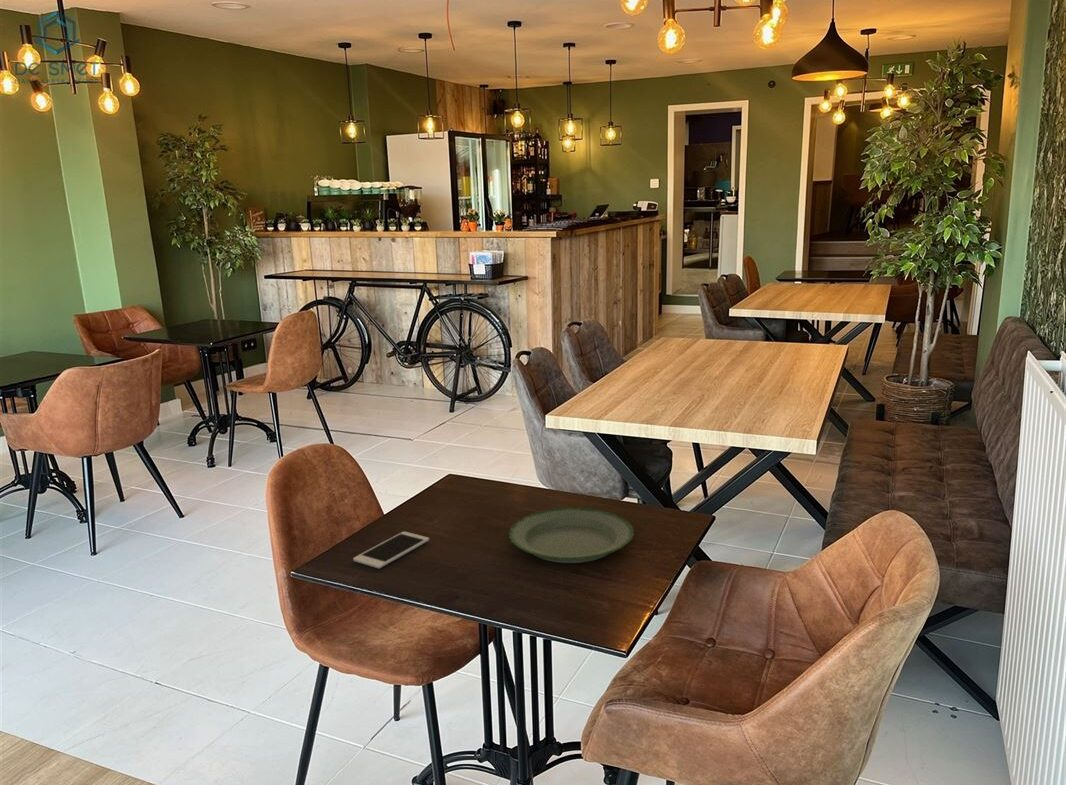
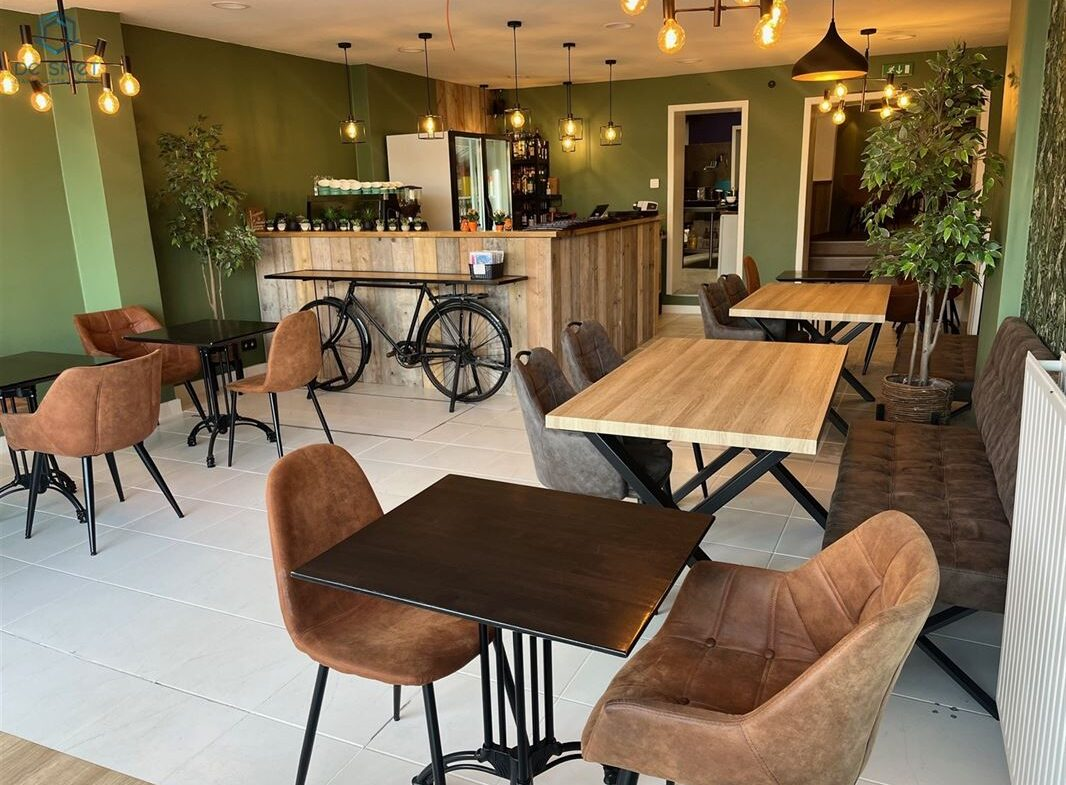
- plate [508,507,635,564]
- cell phone [352,531,430,569]
